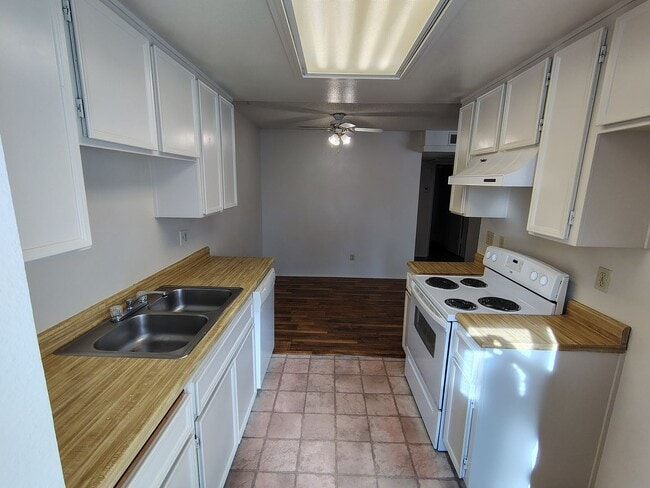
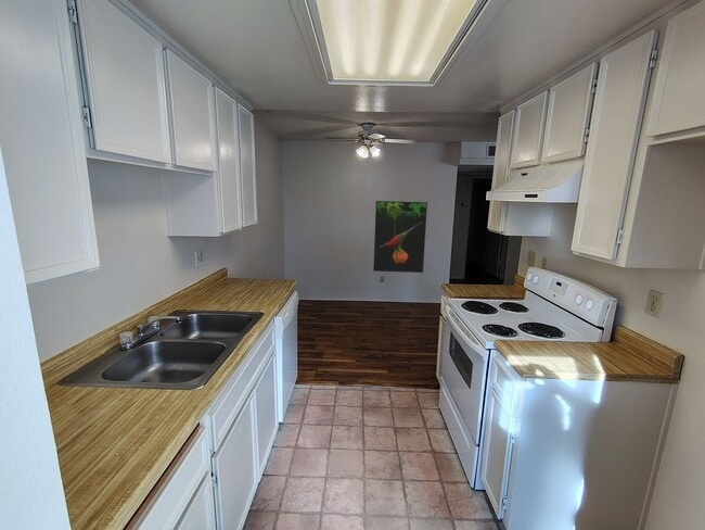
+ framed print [372,200,428,274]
